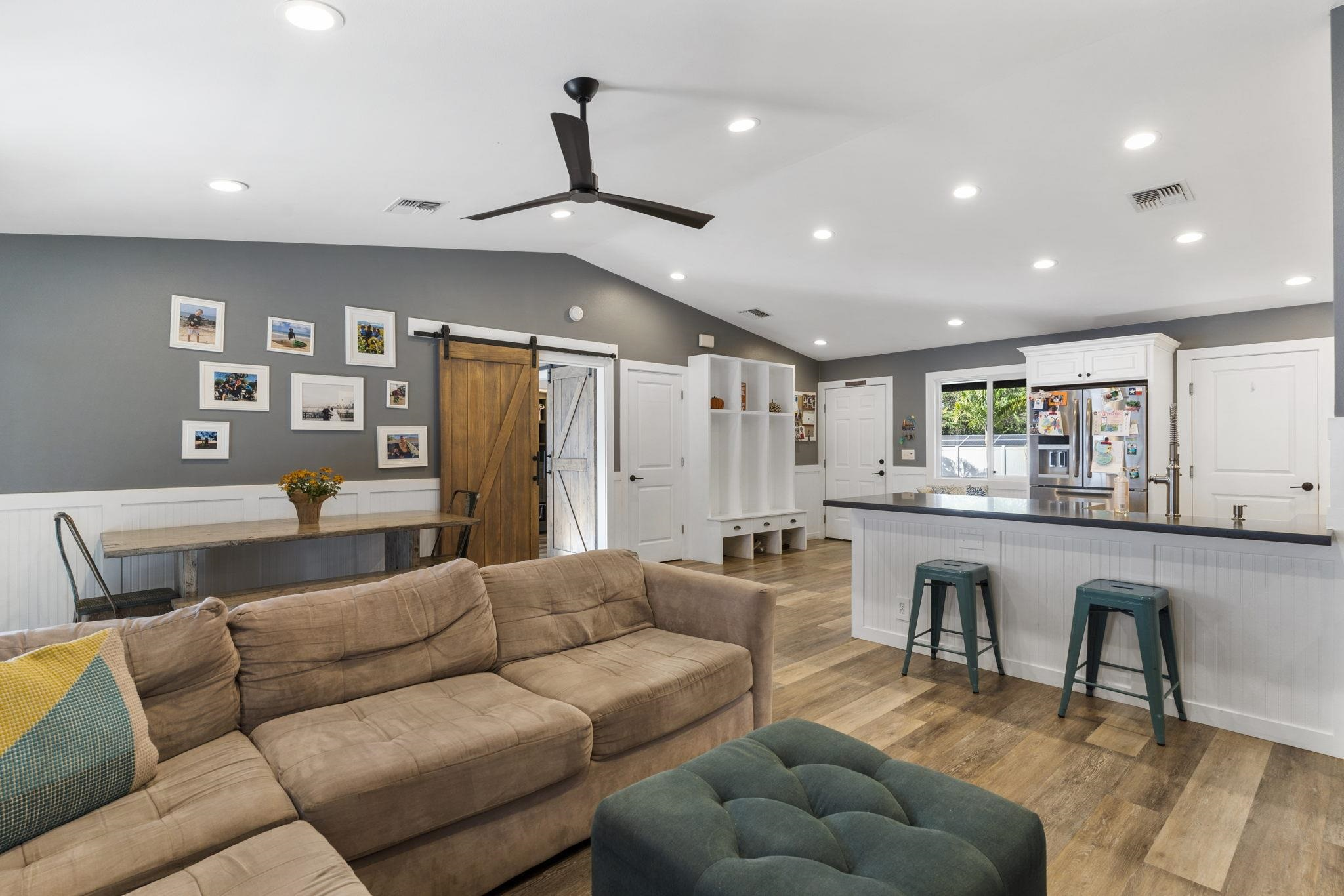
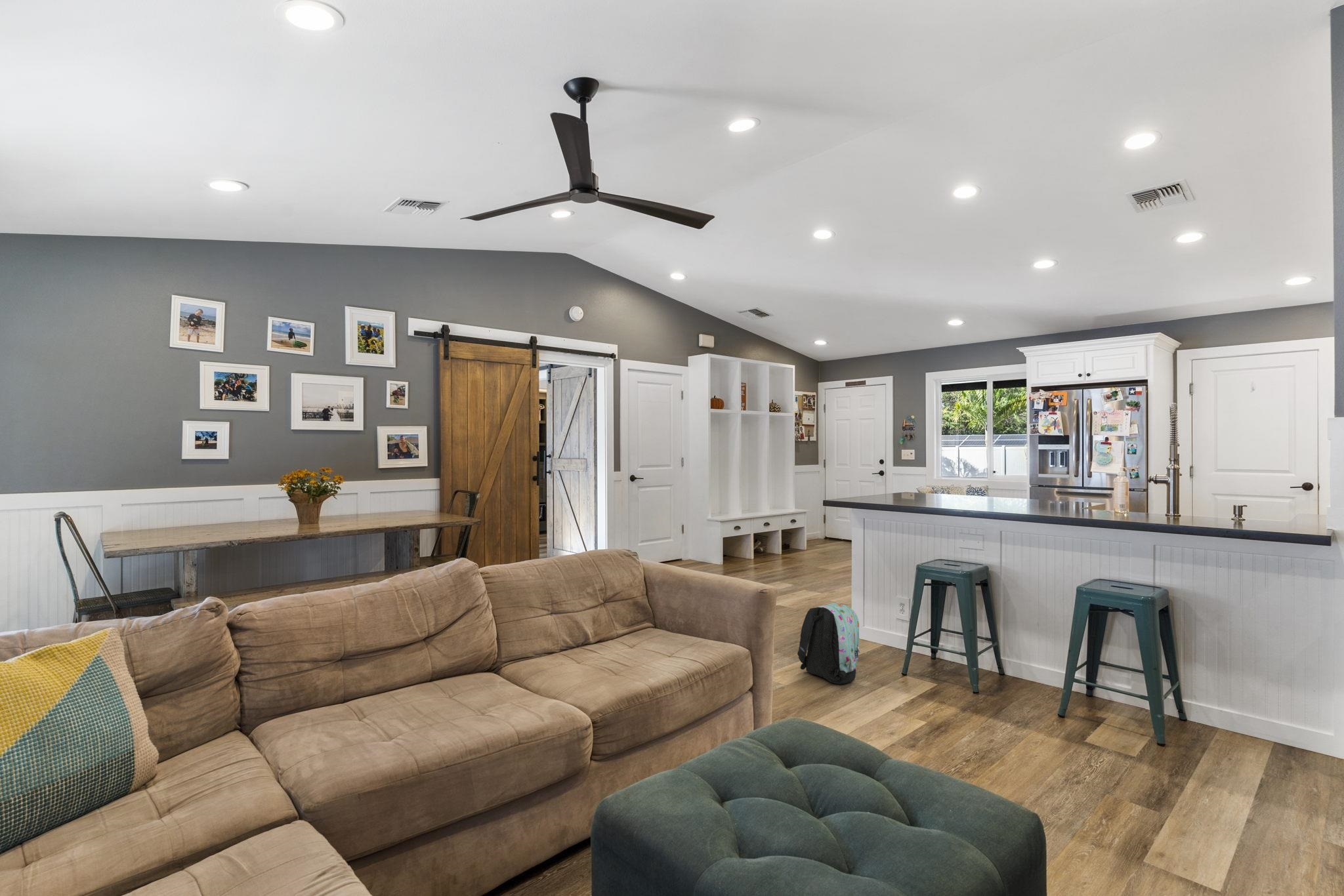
+ backpack [797,602,861,685]
